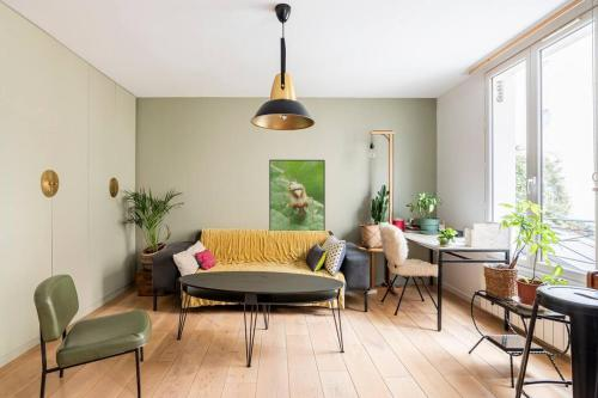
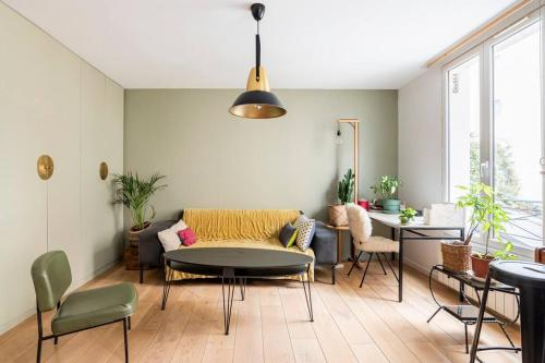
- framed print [268,159,327,232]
